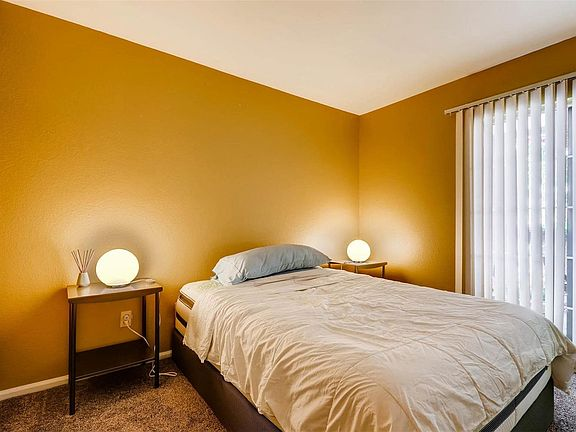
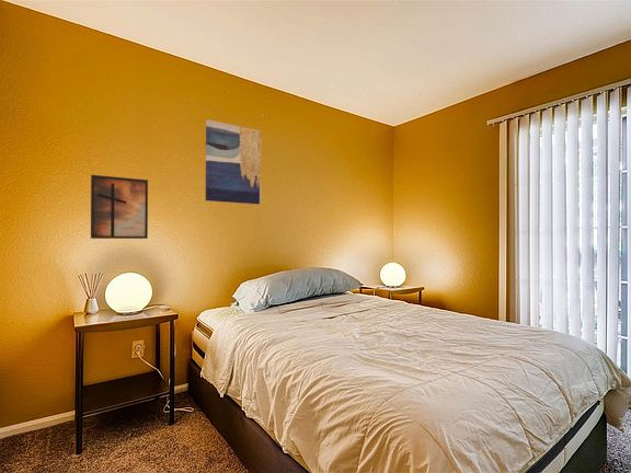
+ wall art [205,118,262,206]
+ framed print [90,174,149,240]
